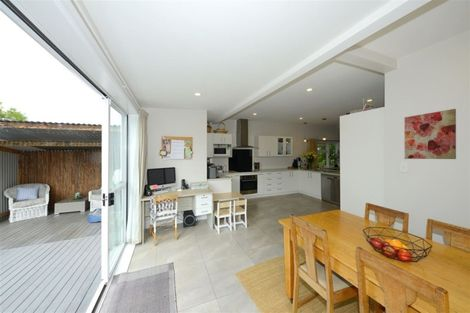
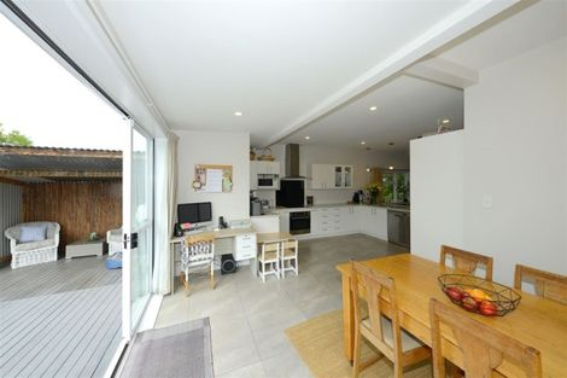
- wall art [404,108,457,160]
